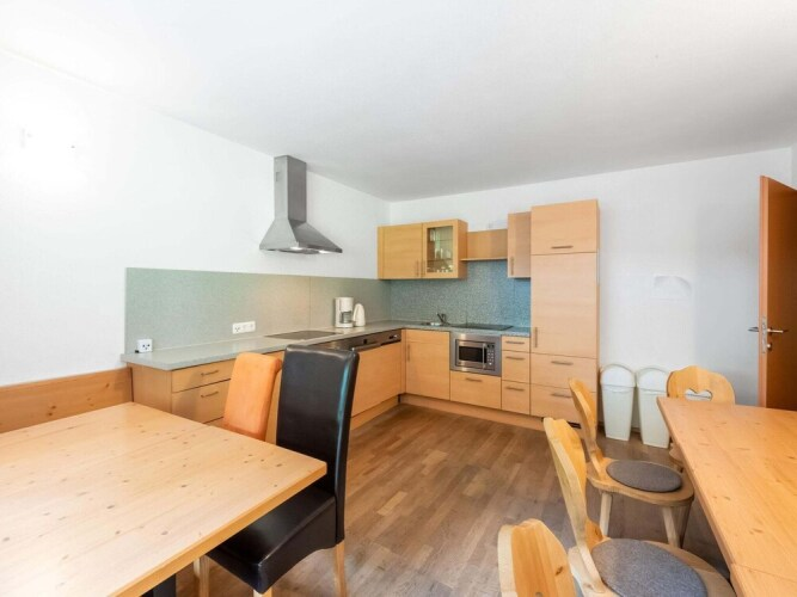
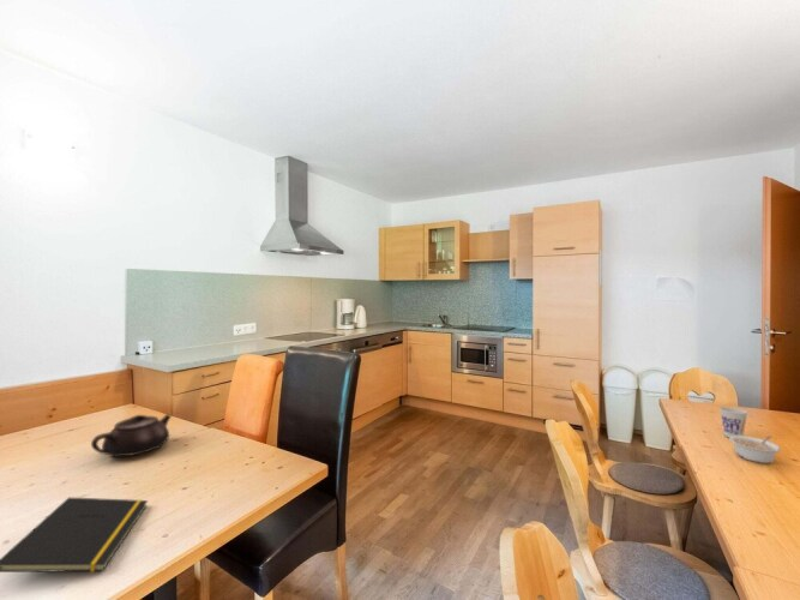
+ notepad [0,497,149,574]
+ cup [718,406,748,438]
+ teapot [90,413,173,458]
+ legume [728,434,782,464]
